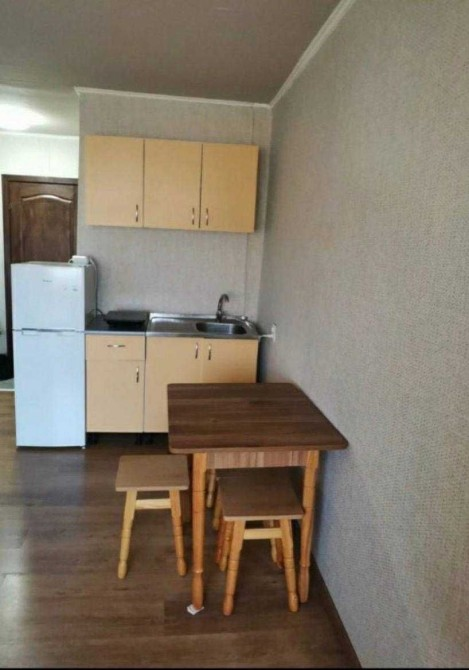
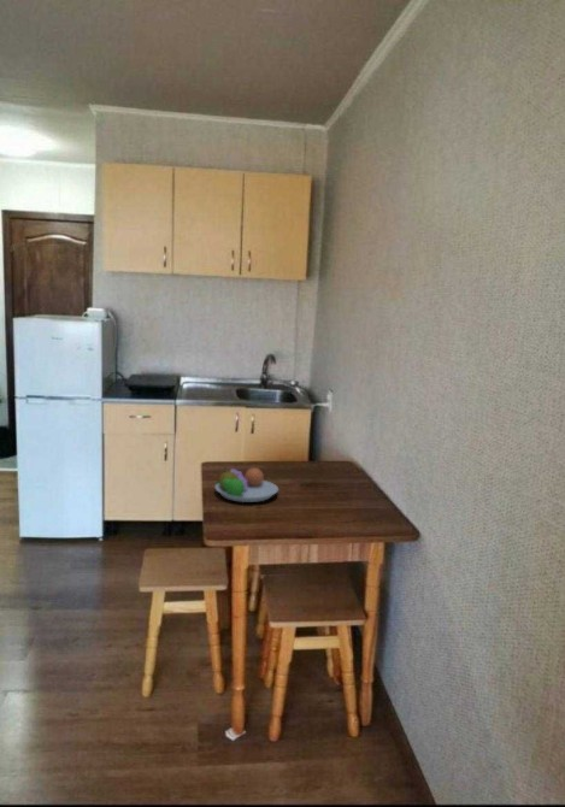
+ fruit bowl [213,466,279,503]
